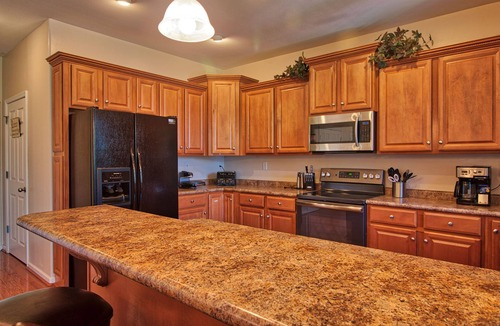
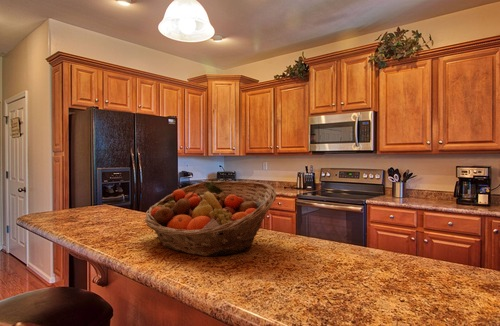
+ fruit basket [144,180,277,257]
